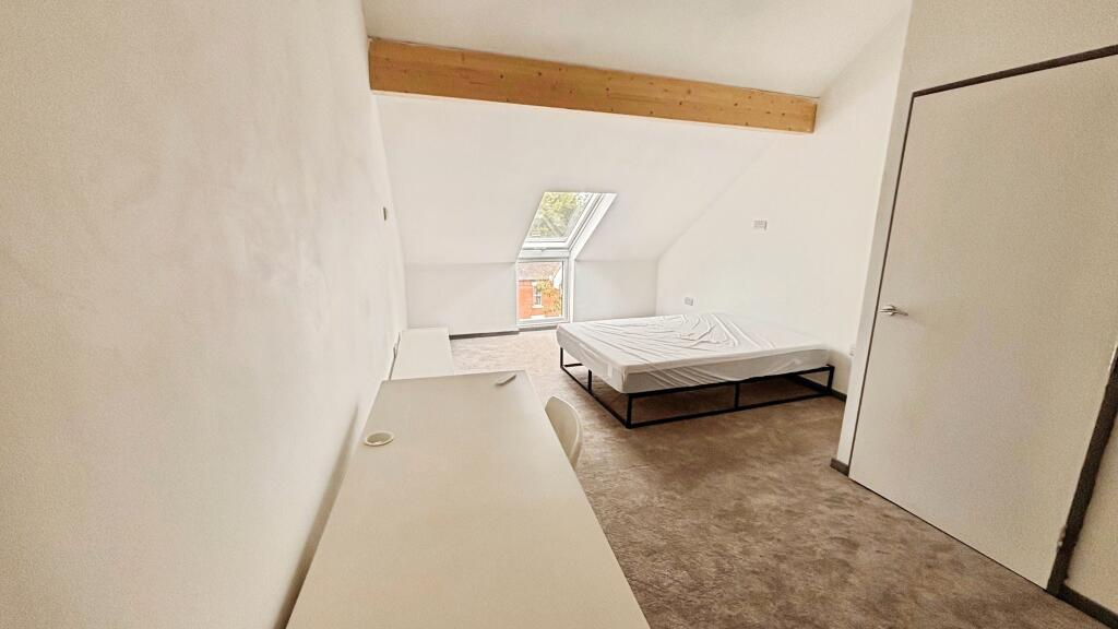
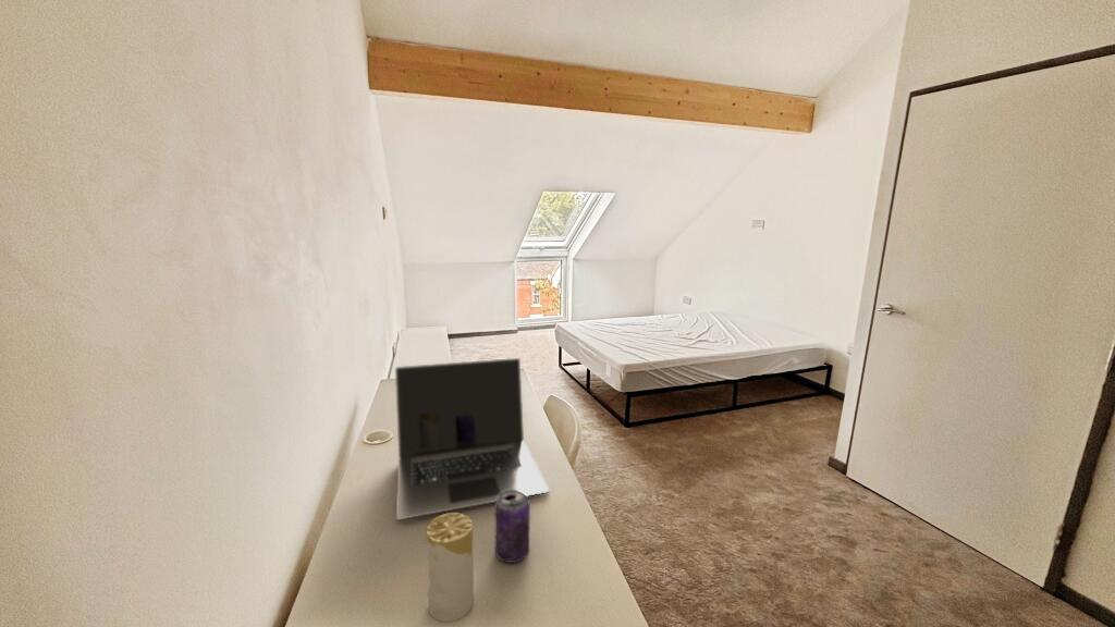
+ laptop [394,357,550,520]
+ candle [426,512,475,623]
+ beverage can [493,490,531,564]
